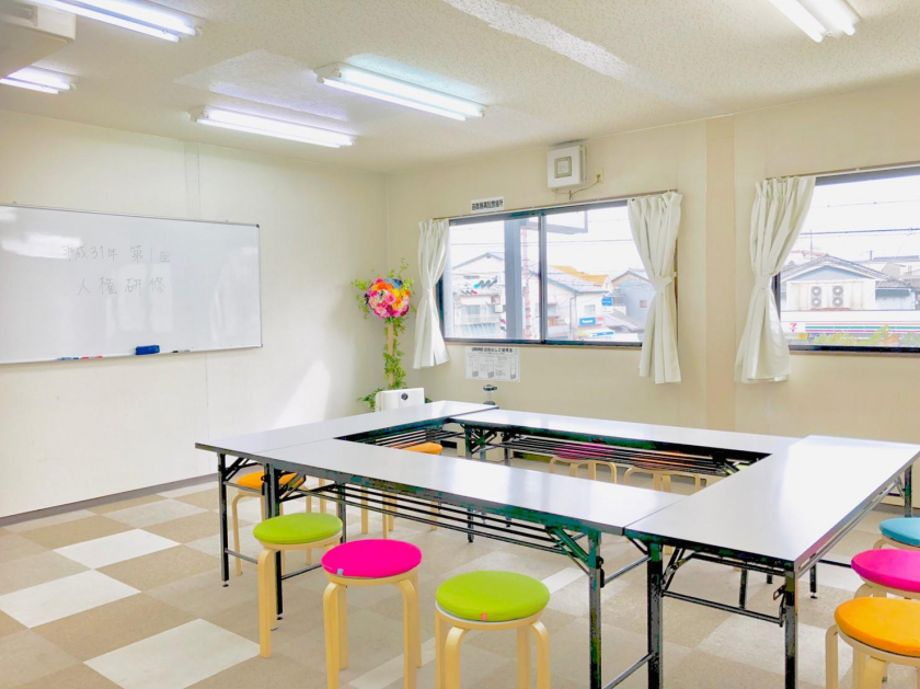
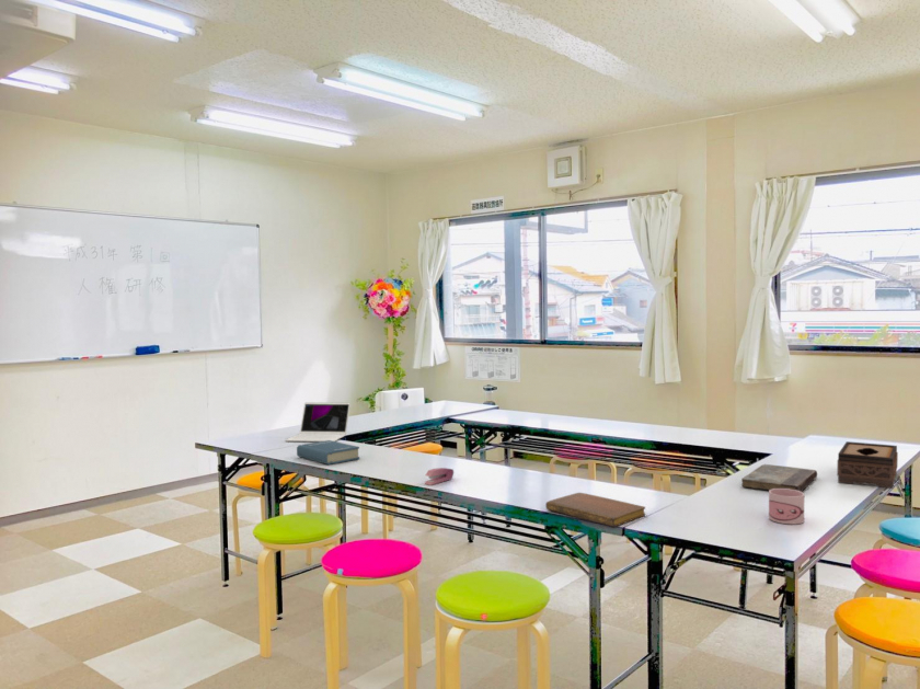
+ book [740,463,818,492]
+ laptop [285,401,352,443]
+ notebook [544,492,646,528]
+ tissue box [836,440,899,490]
+ book [296,440,360,466]
+ stapler [424,467,455,486]
+ mug [768,489,805,525]
